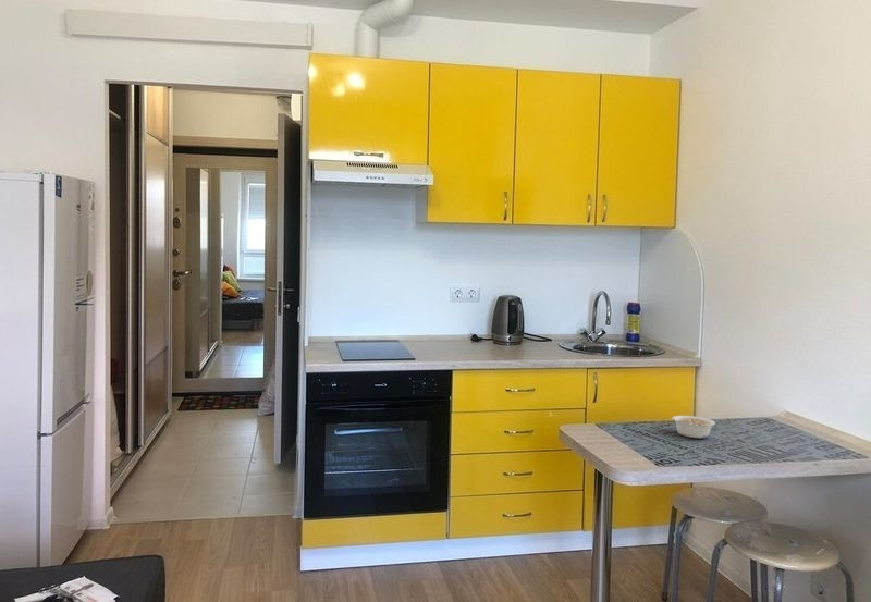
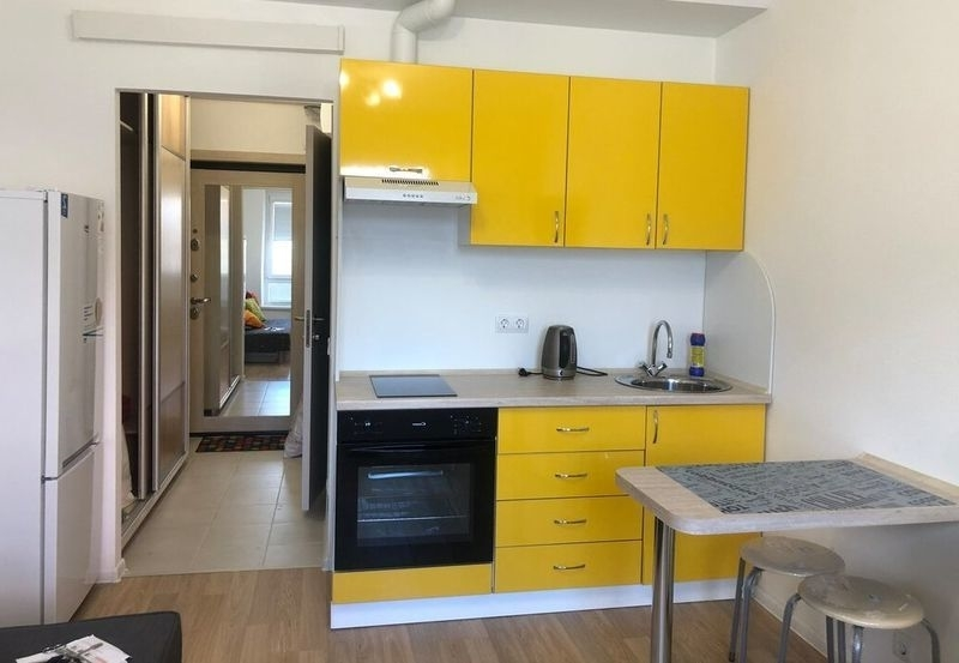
- legume [671,415,716,439]
